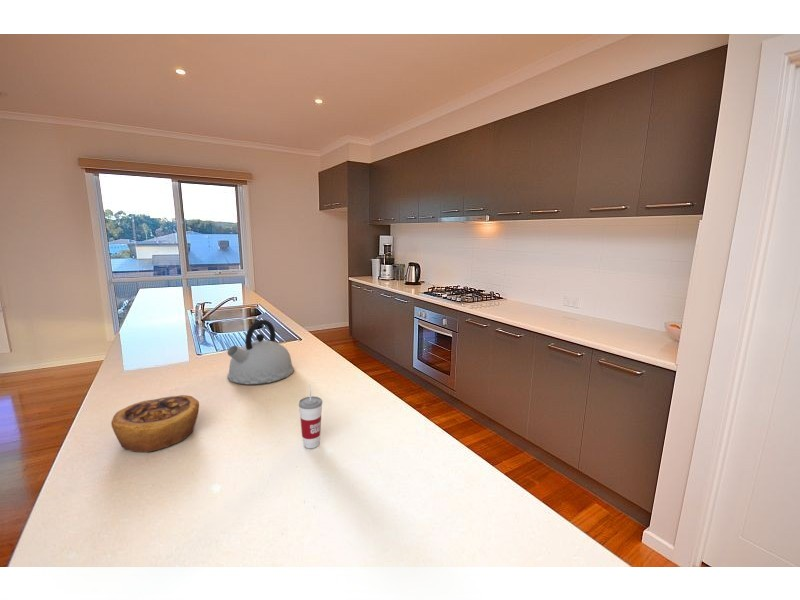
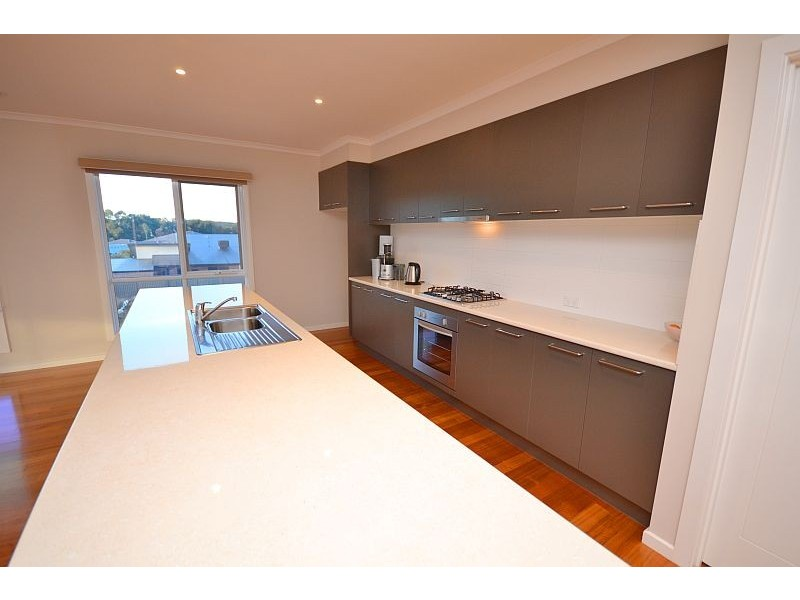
- kettle [226,319,295,385]
- pastry [110,394,200,453]
- cup [298,384,323,449]
